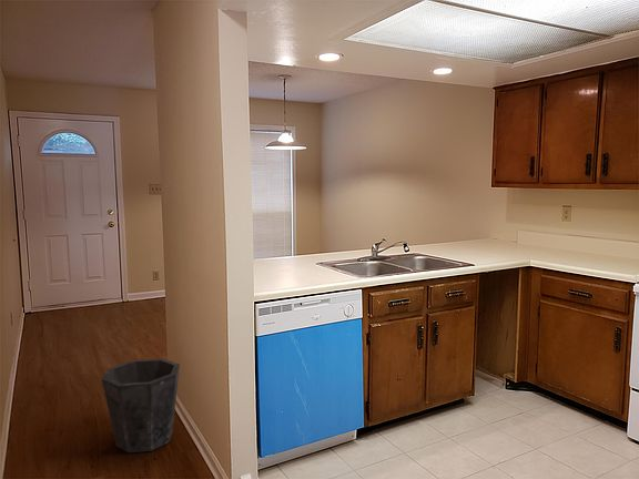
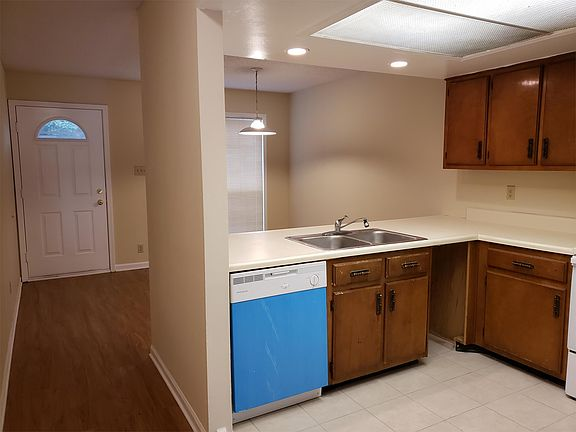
- waste bin [101,357,181,453]
